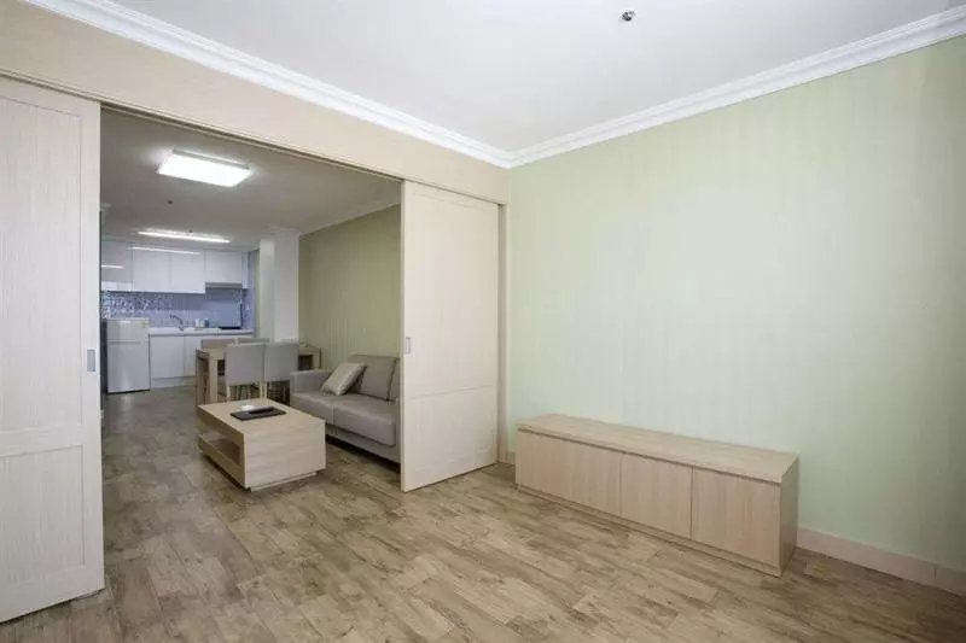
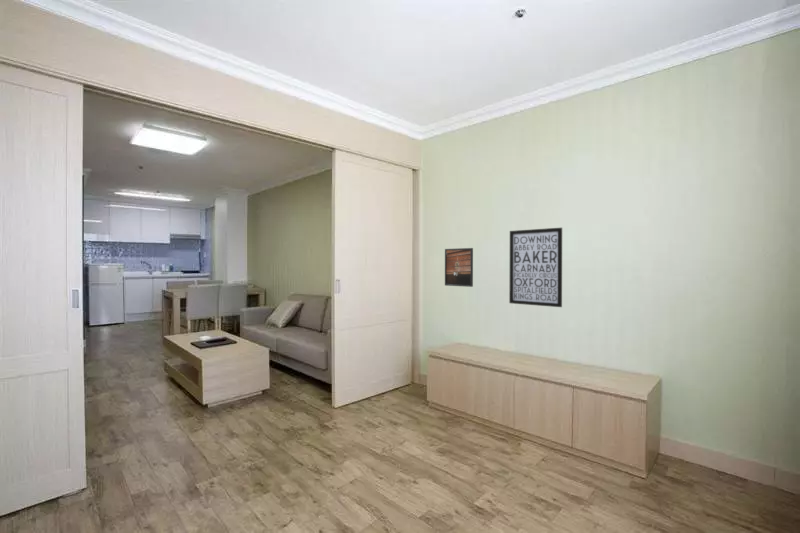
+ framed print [444,247,474,288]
+ wall art [508,227,563,308]
